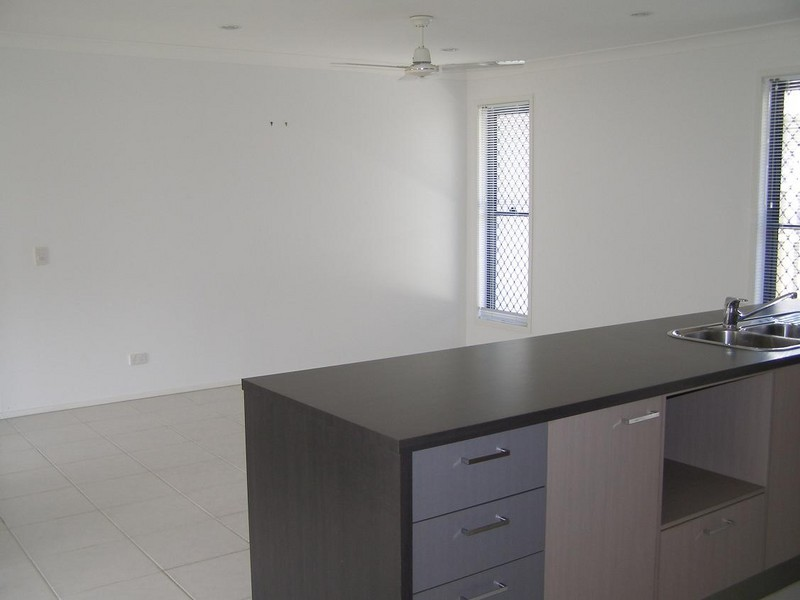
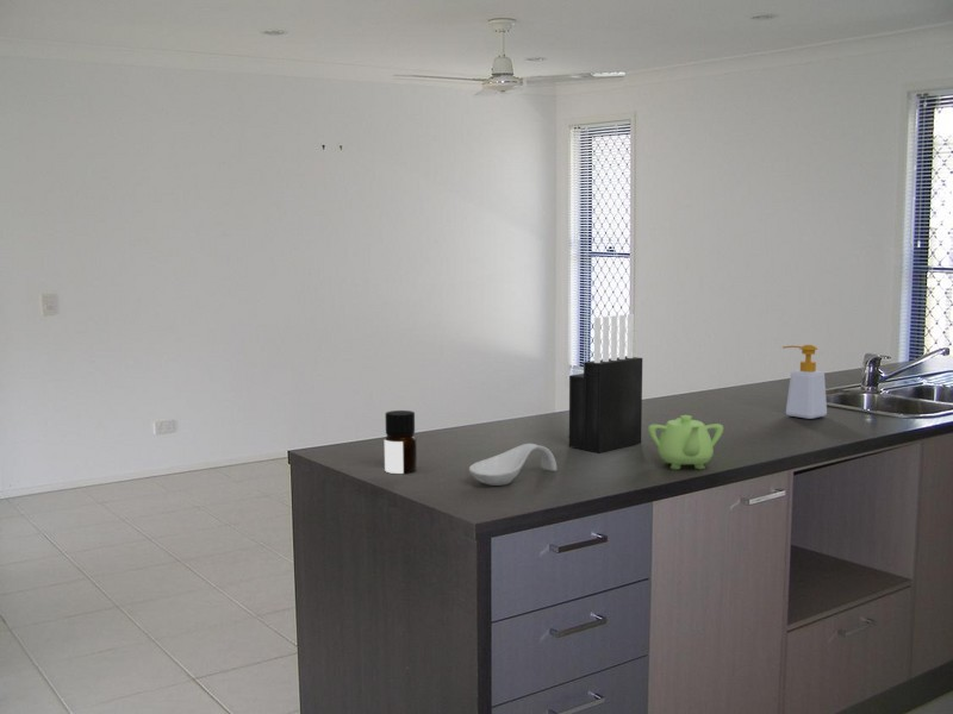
+ knife block [568,313,643,455]
+ spoon rest [468,443,558,487]
+ bottle [384,409,418,475]
+ teapot [647,414,724,470]
+ soap bottle [781,344,828,420]
